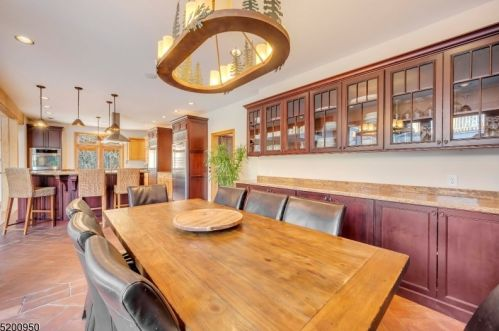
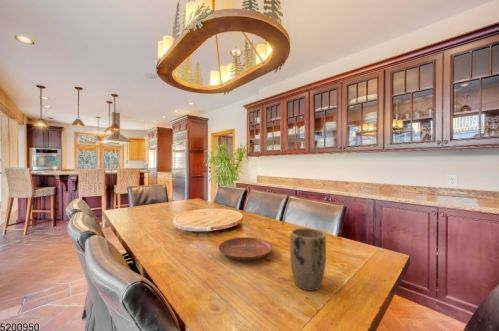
+ plant pot [289,227,327,291]
+ bowl [218,236,273,261]
